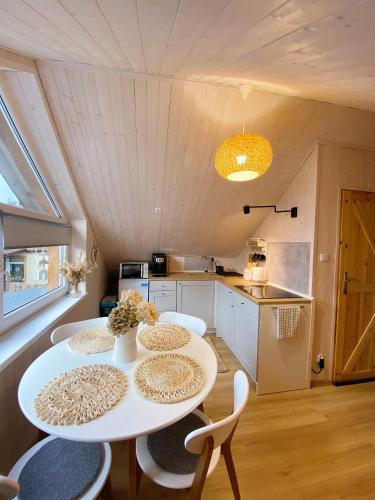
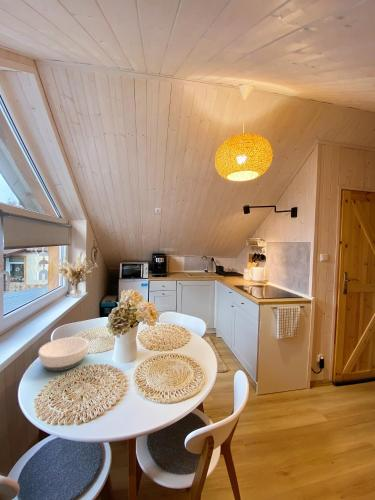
+ bowl [38,336,90,372]
